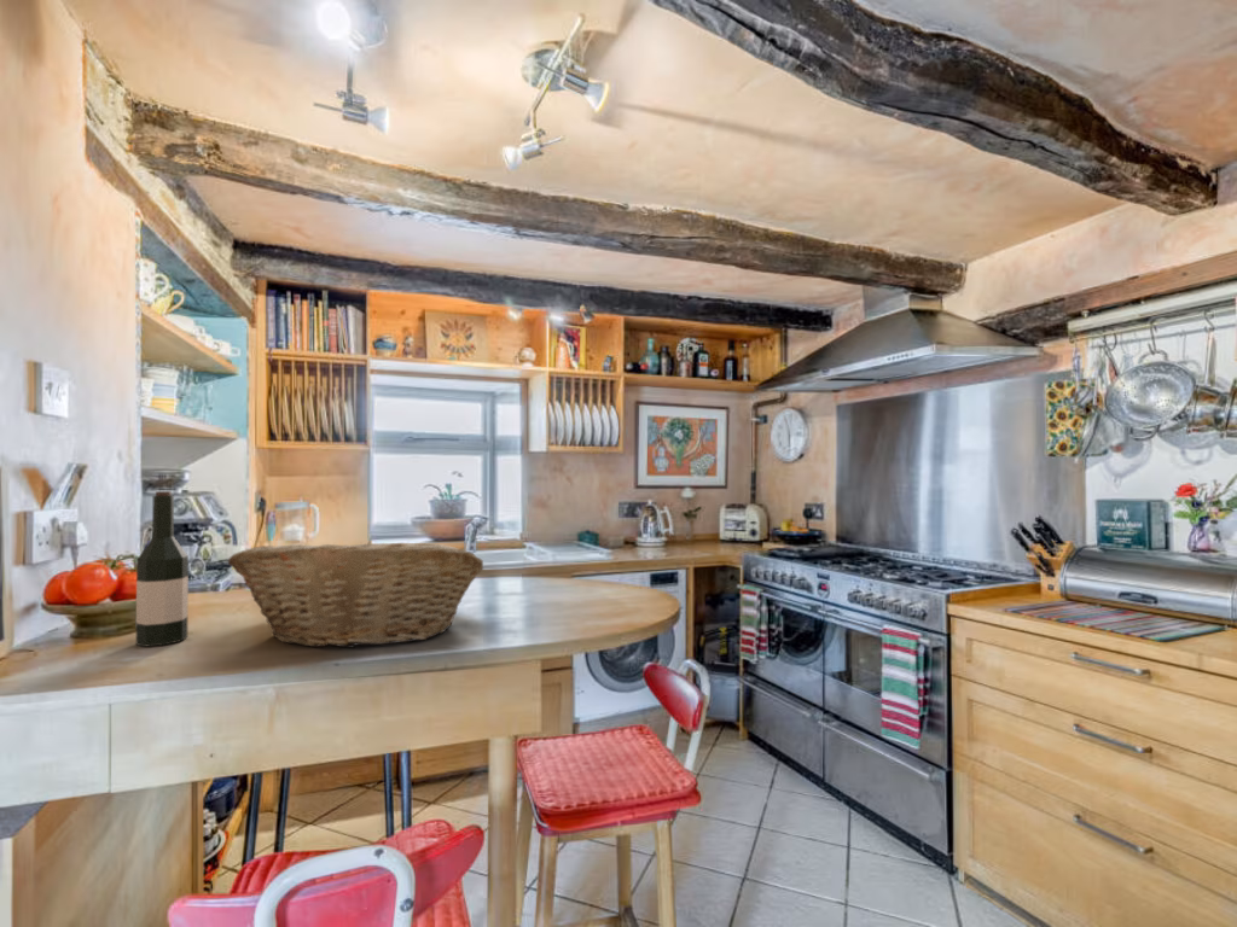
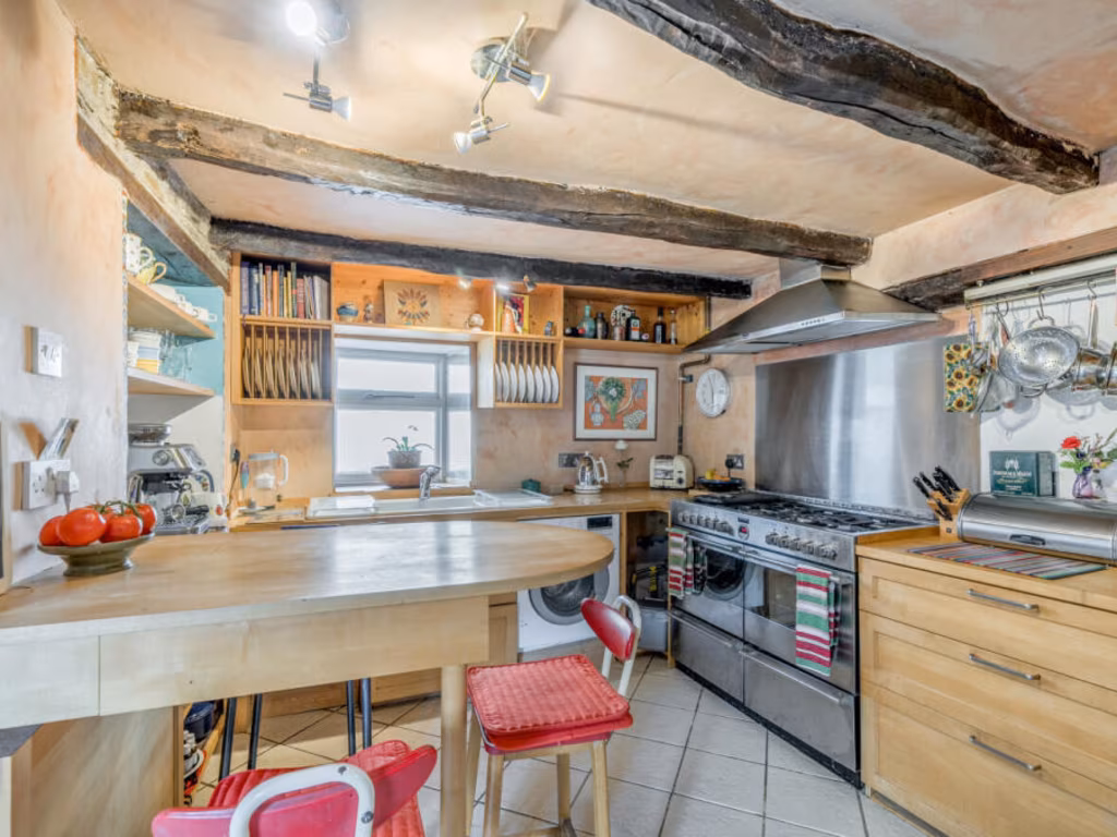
- fruit basket [227,542,484,649]
- wine bottle [135,490,190,648]
